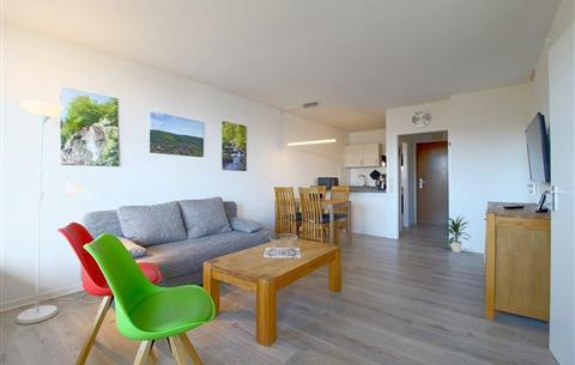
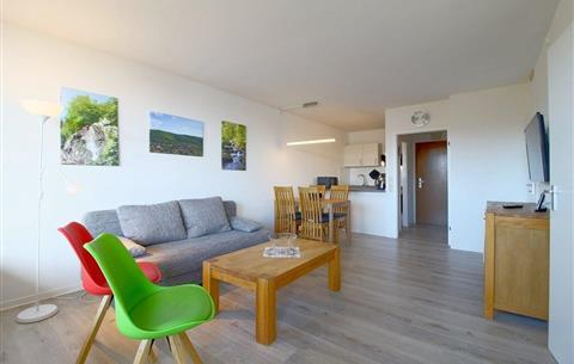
- indoor plant [442,214,472,254]
